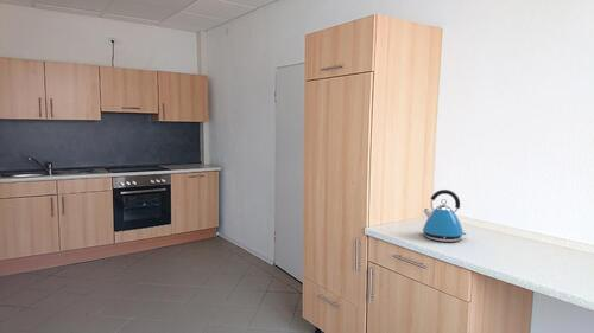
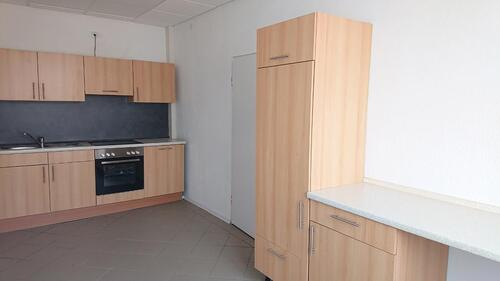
- kettle [422,188,468,243]
